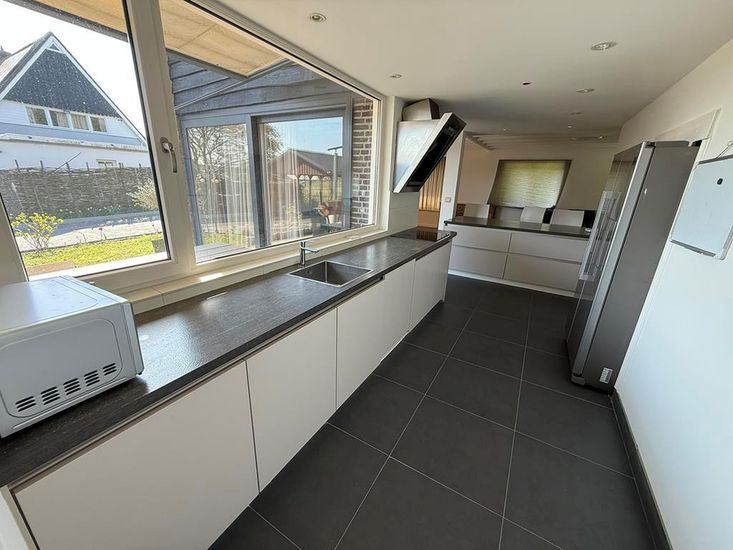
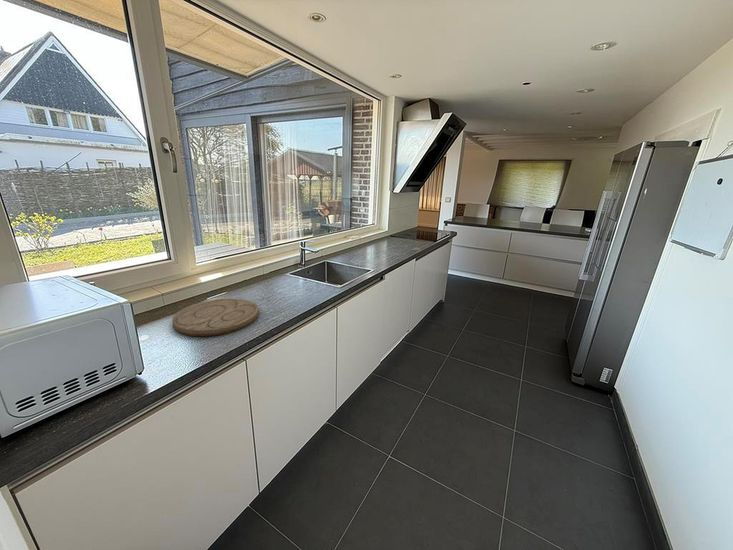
+ cutting board [171,298,260,337]
